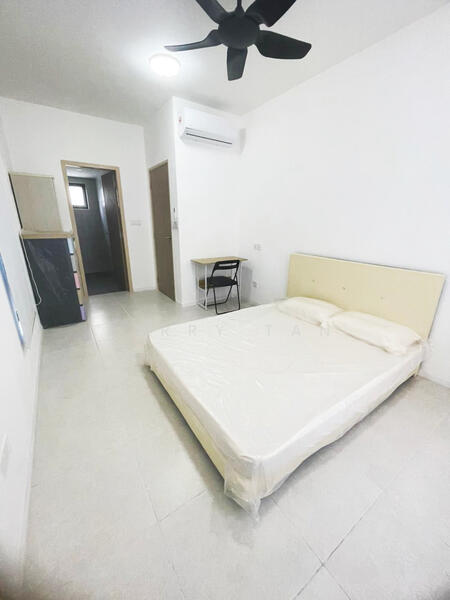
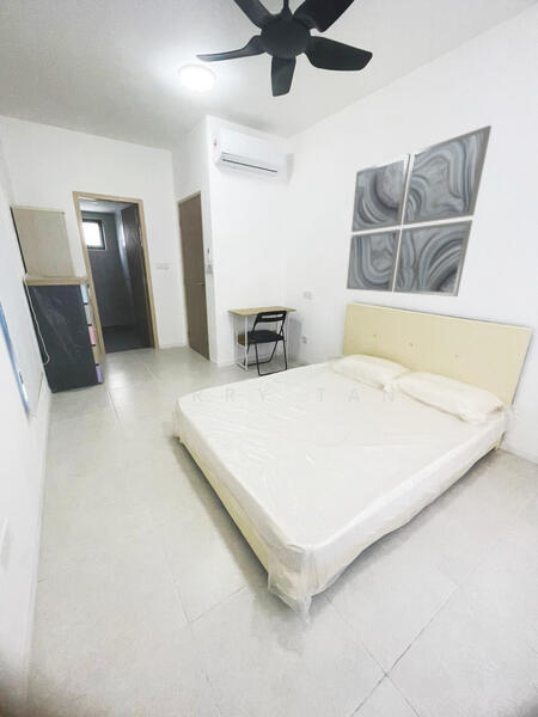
+ wall art [346,124,493,298]
